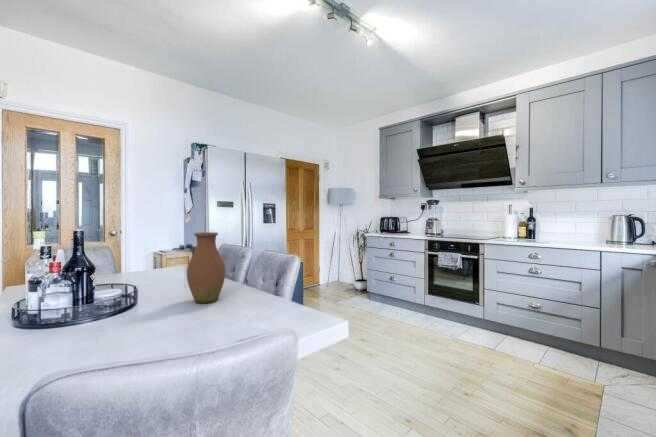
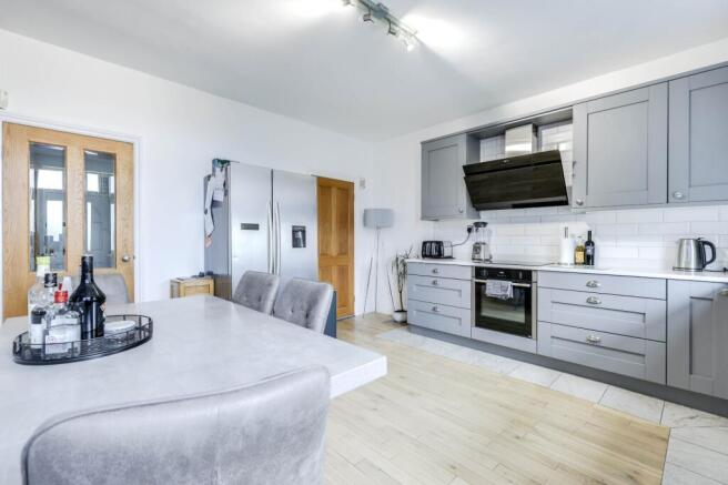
- vase [186,231,226,304]
